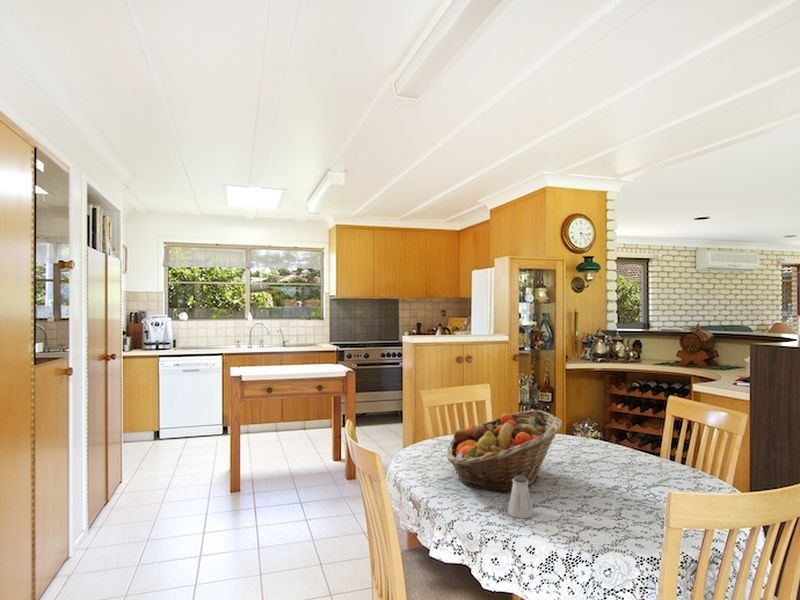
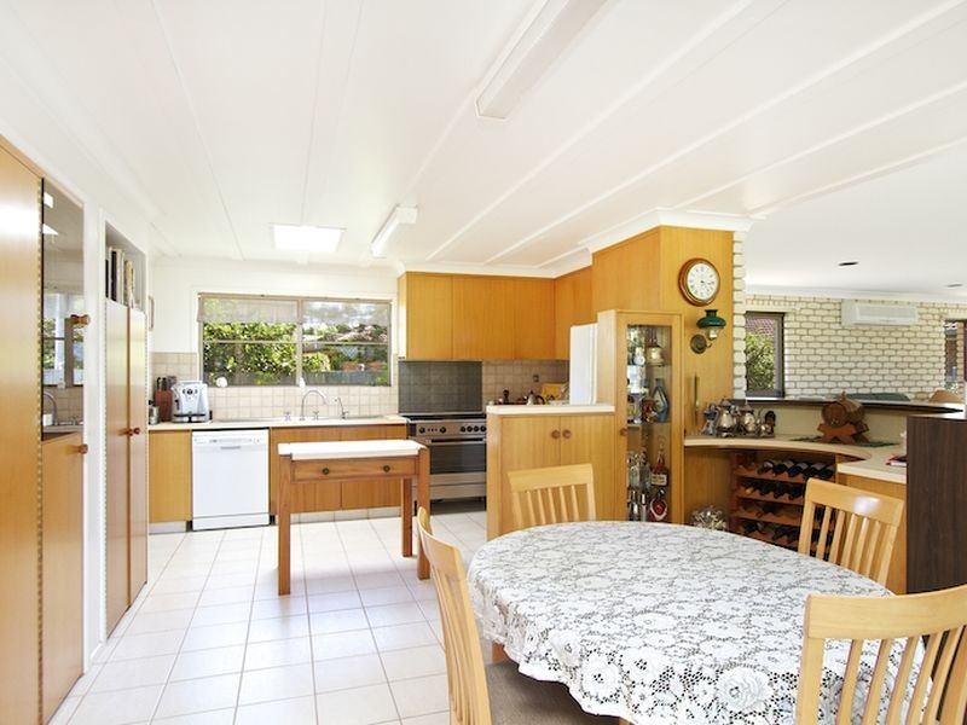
- saltshaker [507,476,534,519]
- fruit basket [446,409,563,494]
